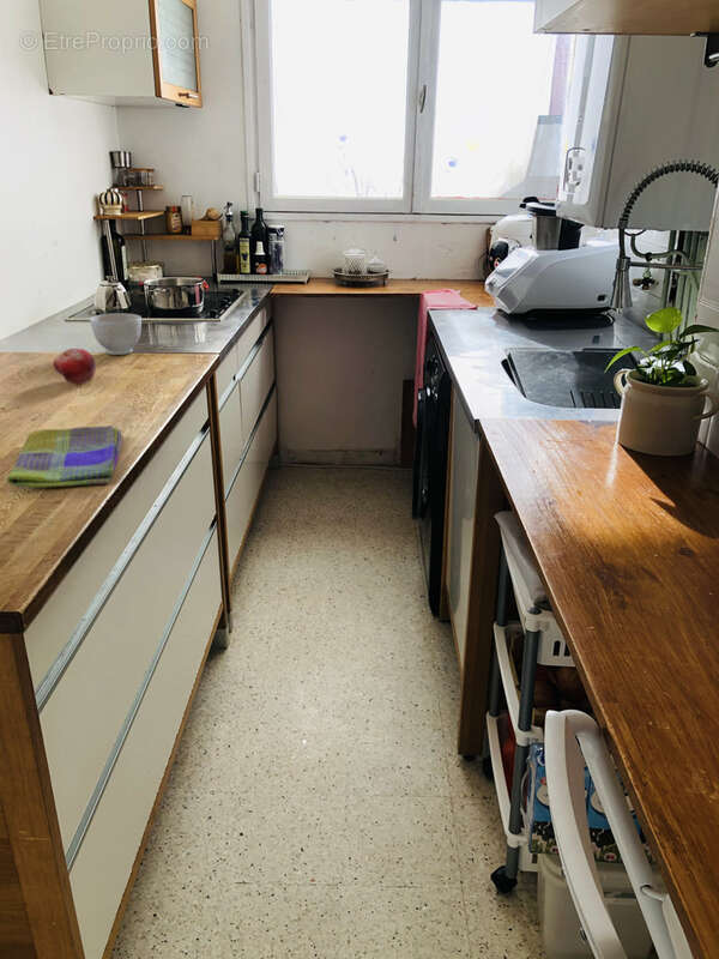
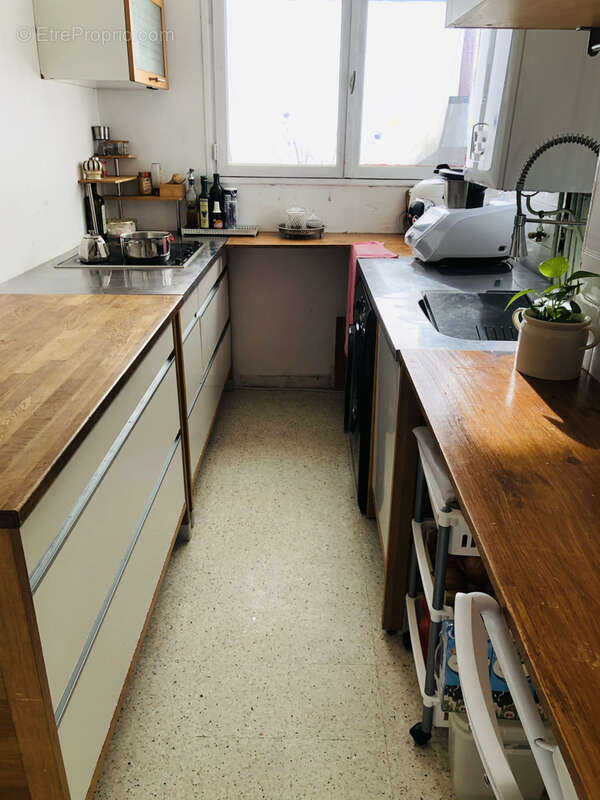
- bowl [89,313,143,356]
- fruit [53,348,97,386]
- dish towel [6,424,125,488]
